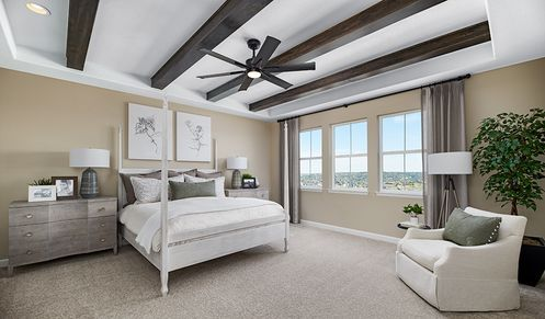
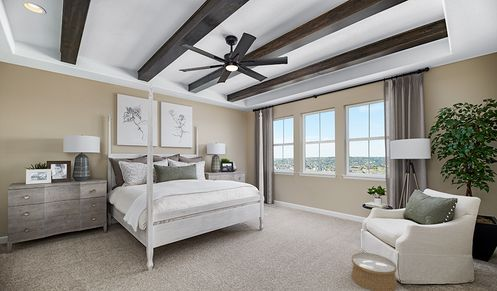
+ woven basket [351,252,398,291]
